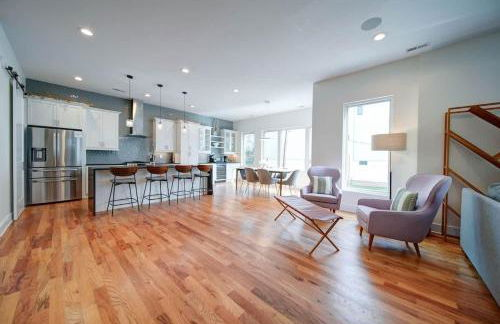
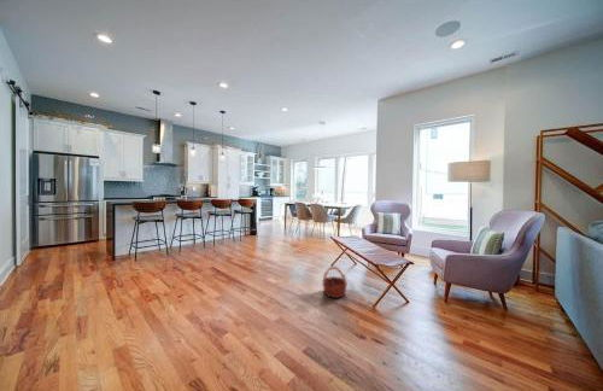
+ basket [321,265,349,299]
